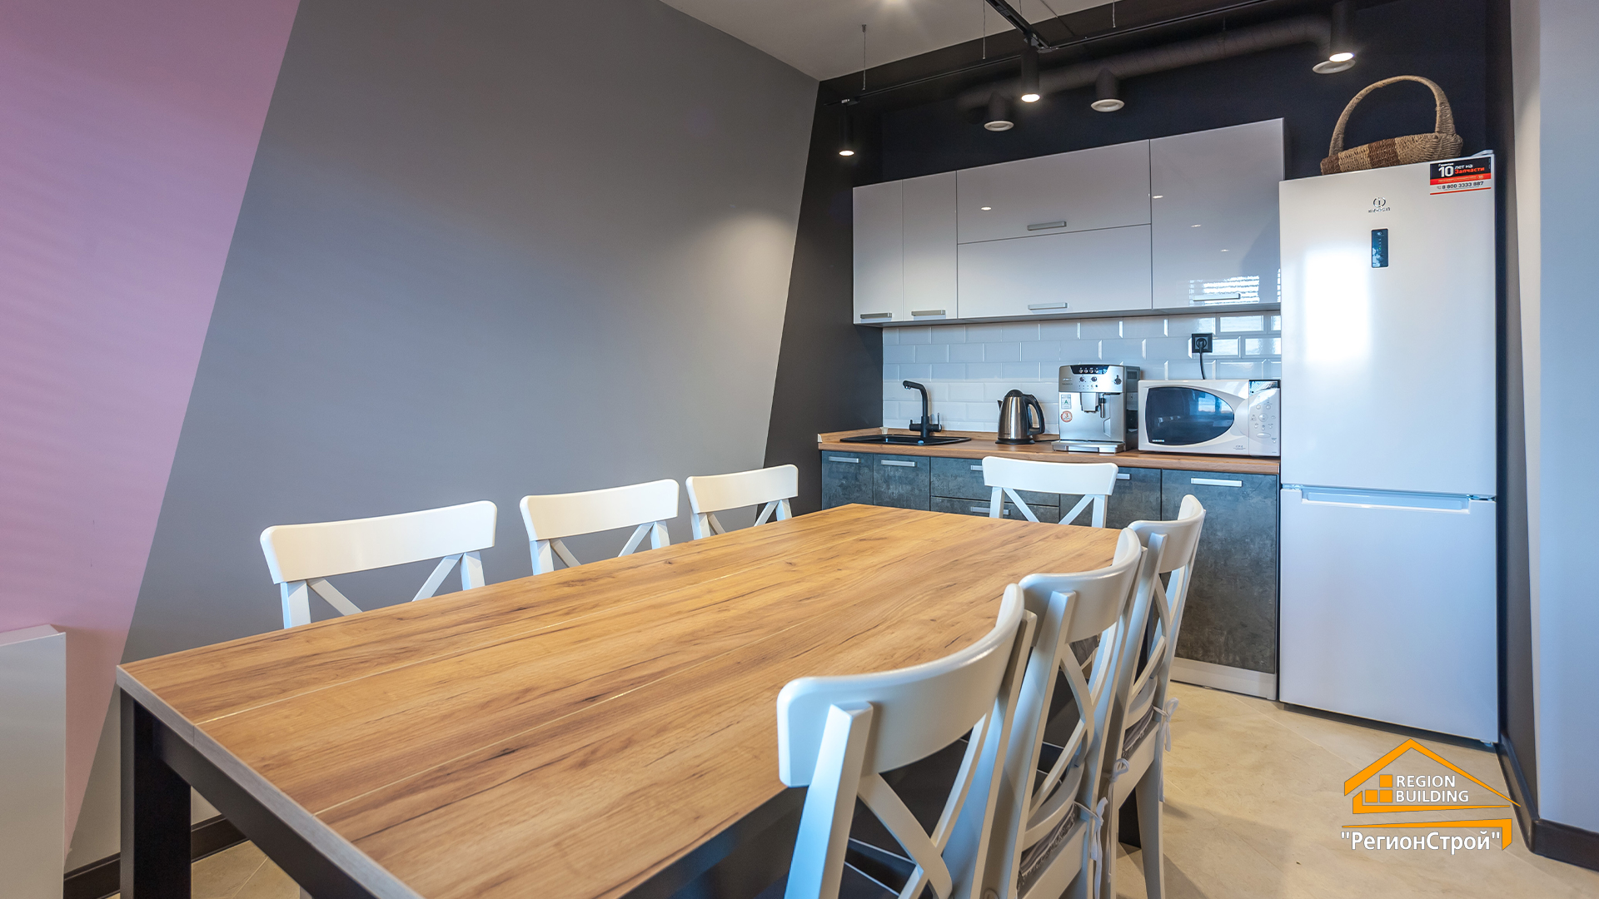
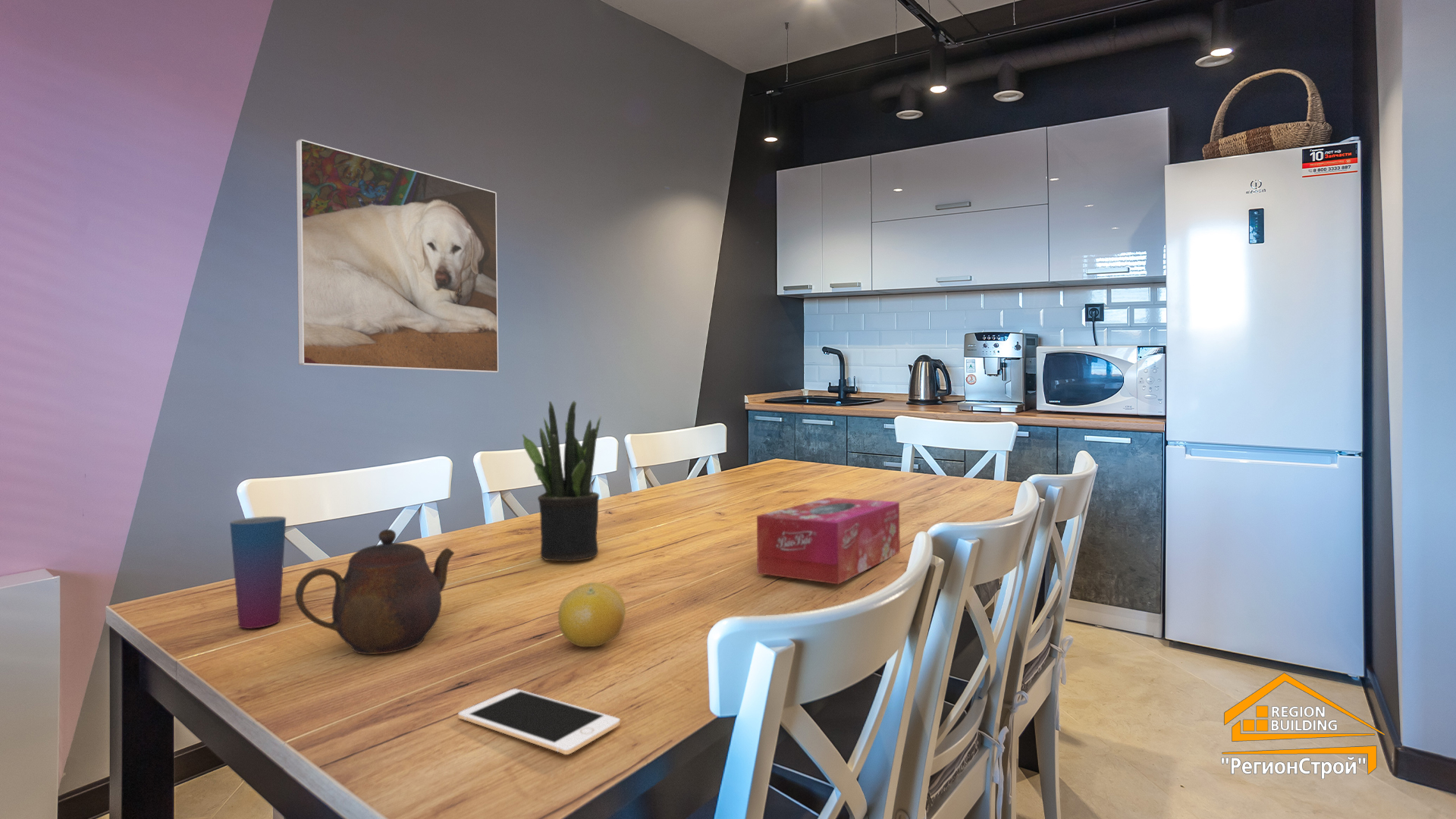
+ fruit [557,582,626,648]
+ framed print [295,138,499,373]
+ potted plant [522,400,602,563]
+ cell phone [457,688,620,755]
+ tissue box [756,497,901,585]
+ teapot [294,529,455,655]
+ cup [229,516,287,629]
